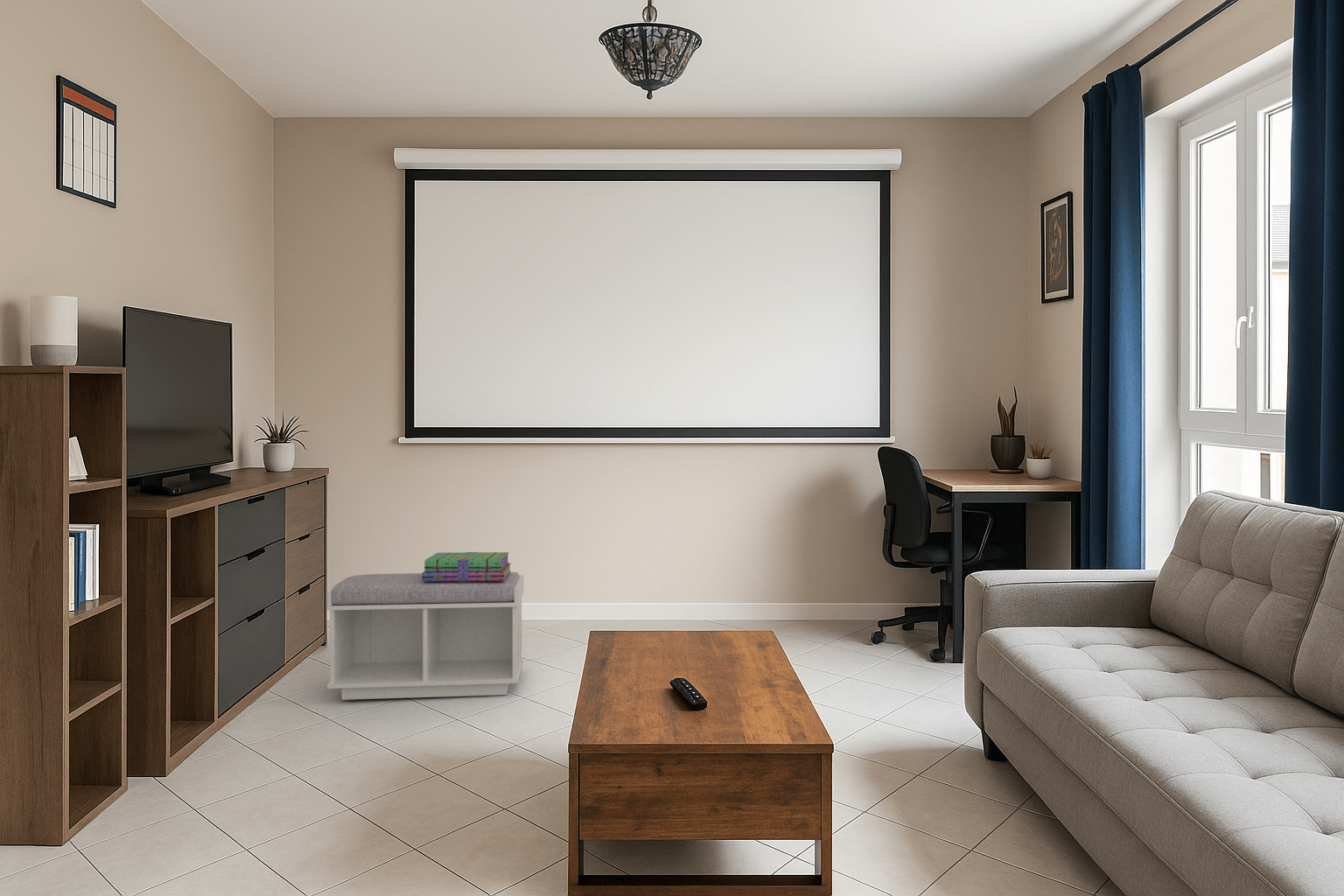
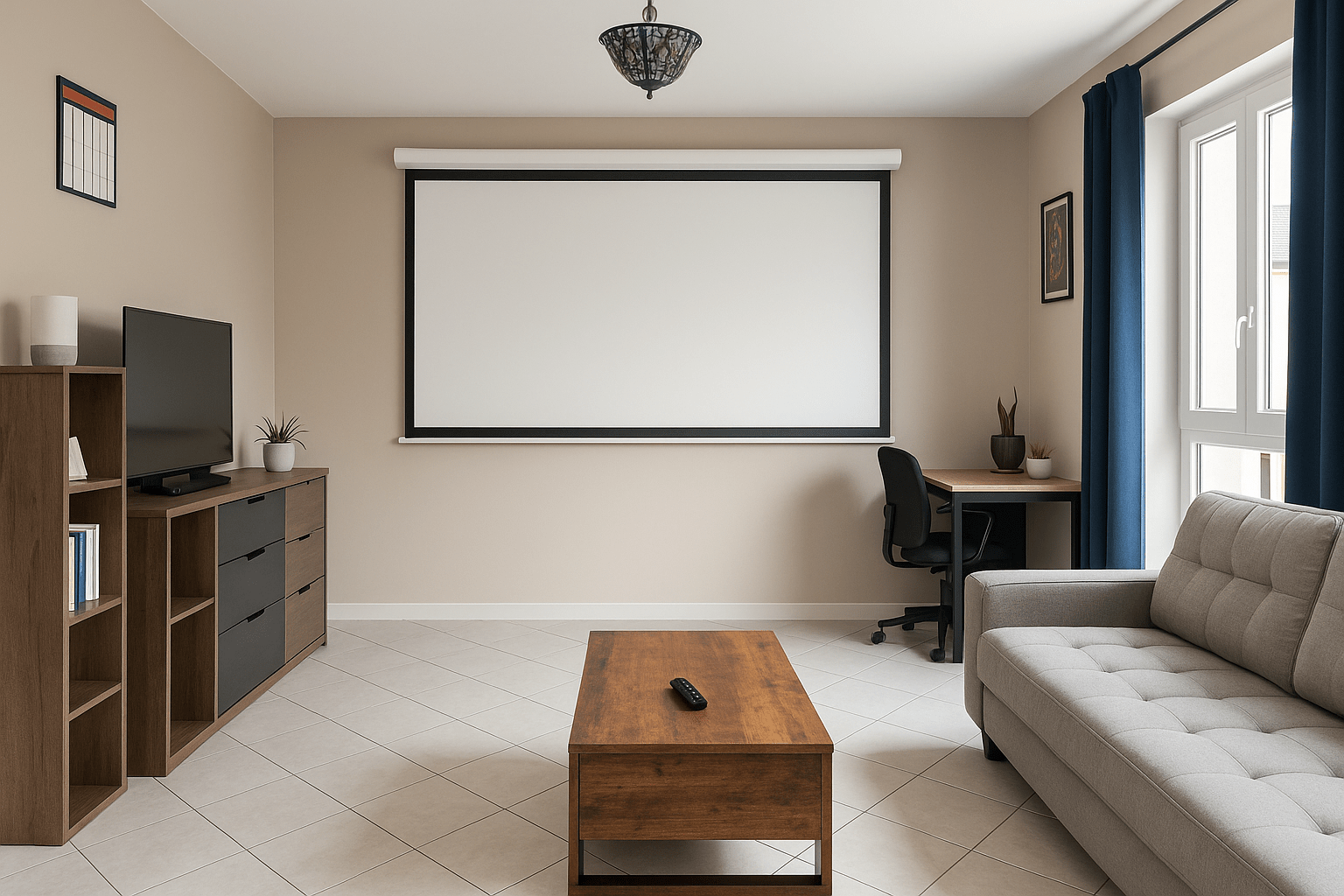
- bench [326,571,524,701]
- stack of books [422,551,512,582]
